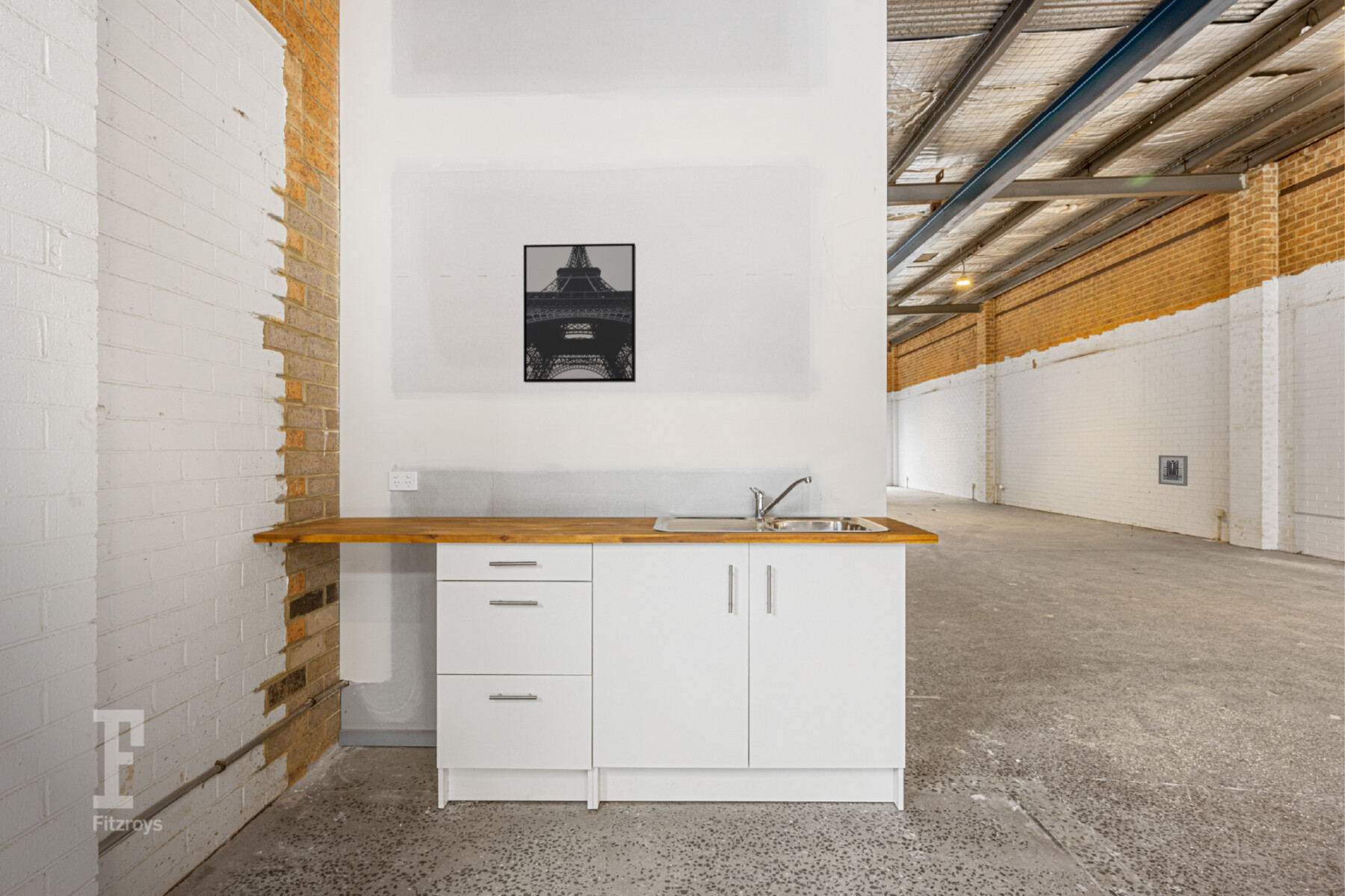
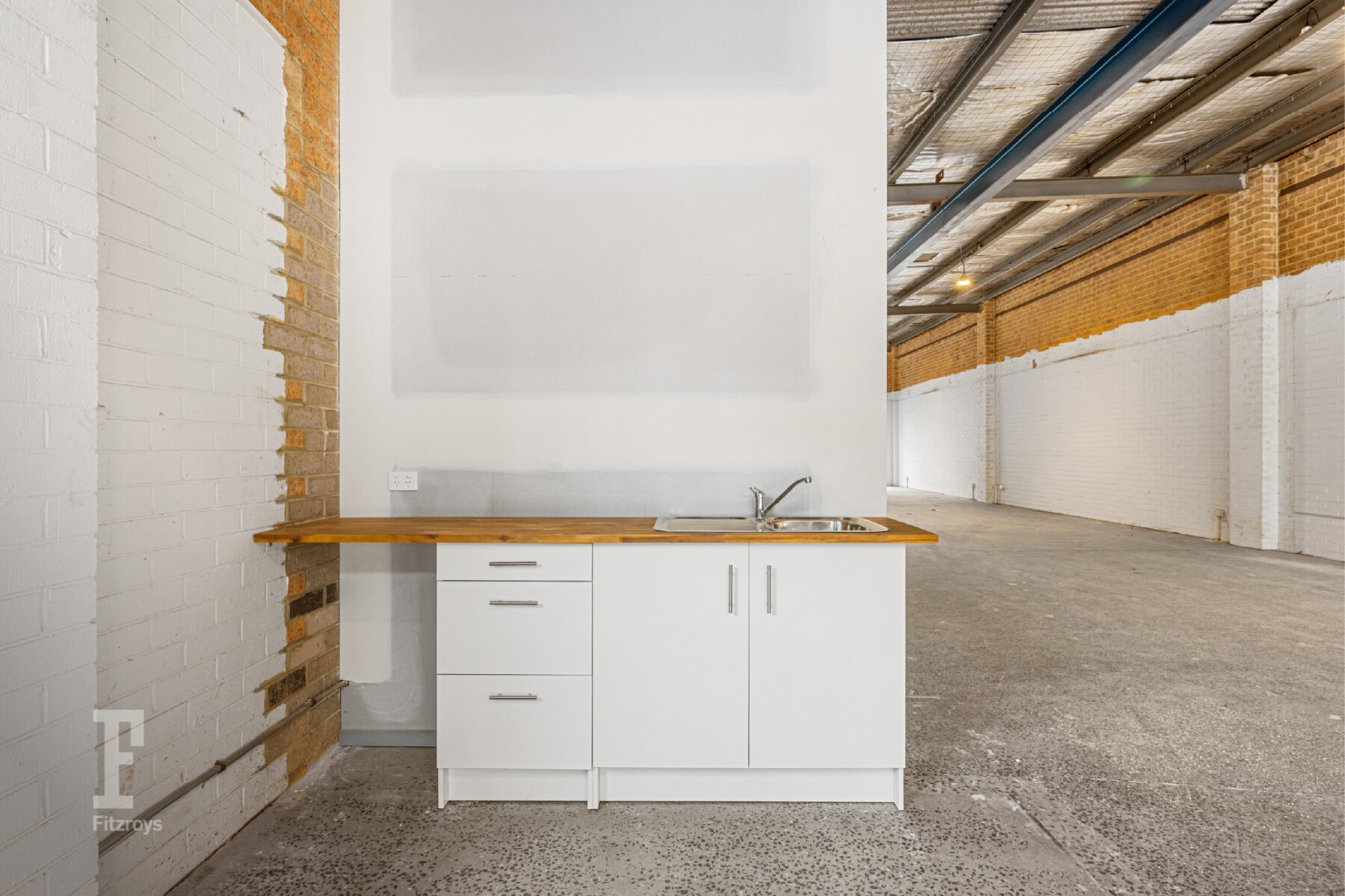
- wall art [523,242,637,383]
- wall art [1157,454,1188,487]
